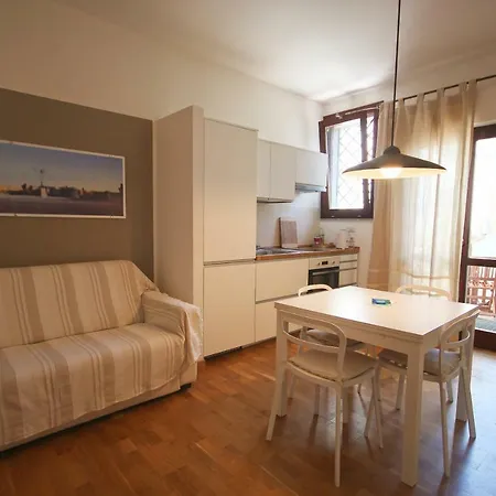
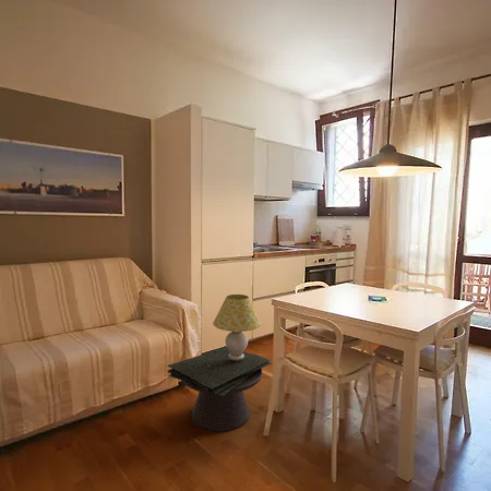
+ side table [166,345,273,433]
+ table lamp [212,294,262,360]
